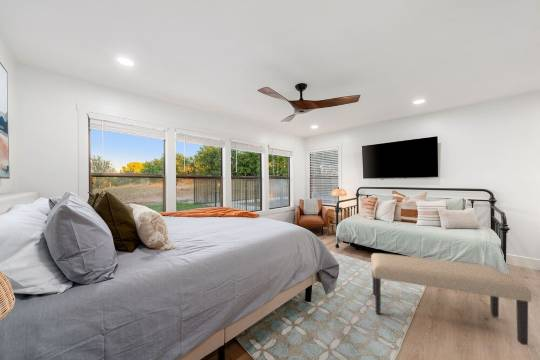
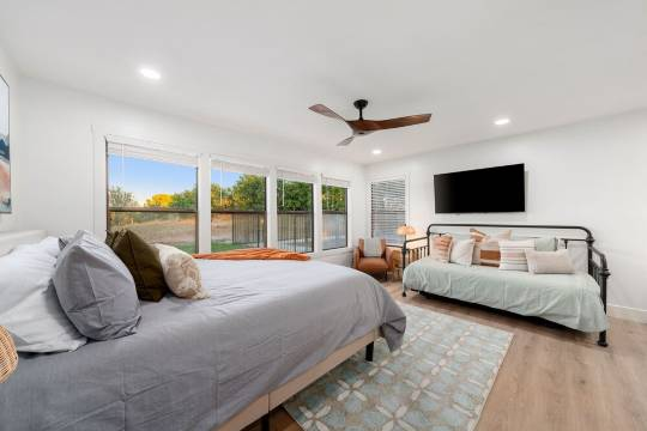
- bench [370,252,532,346]
